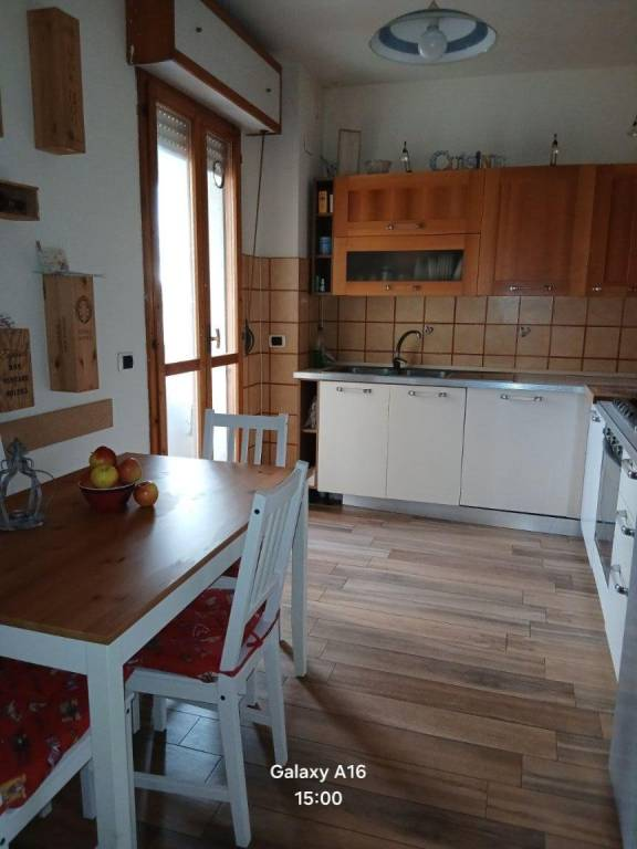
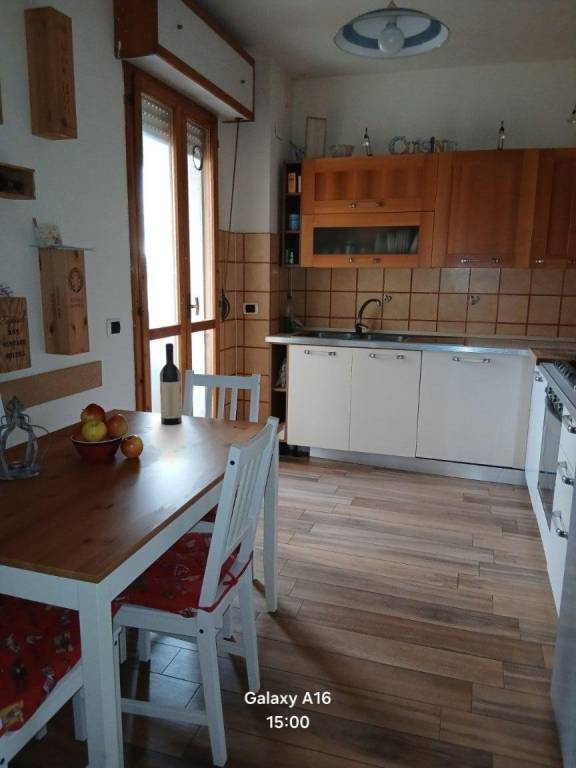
+ wine bottle [159,342,183,426]
